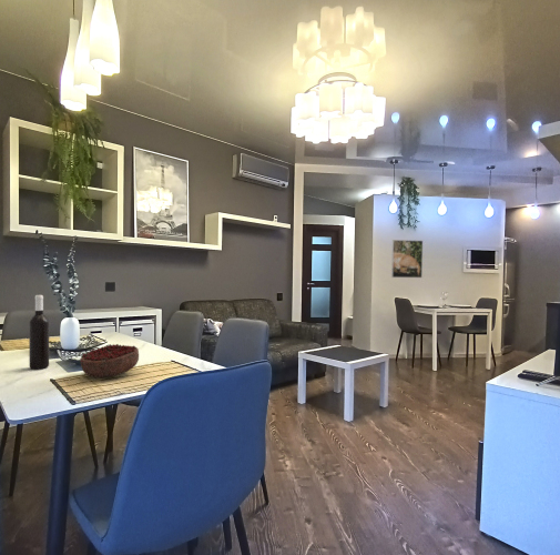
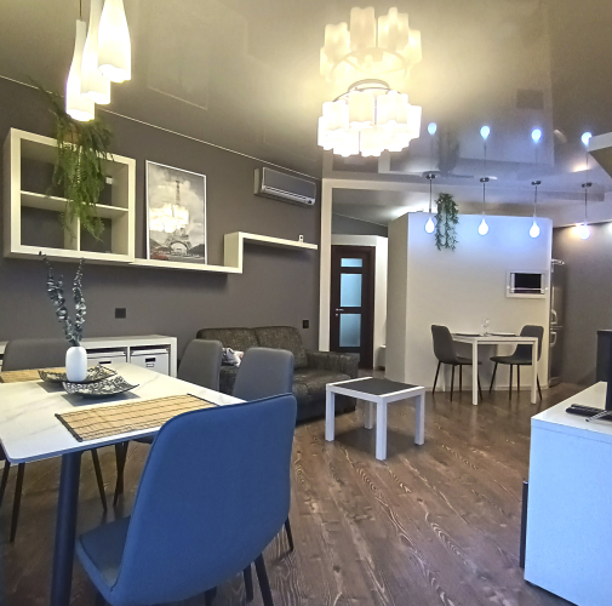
- decorative bowl [79,343,140,379]
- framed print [390,239,424,279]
- wine bottle [28,294,50,371]
